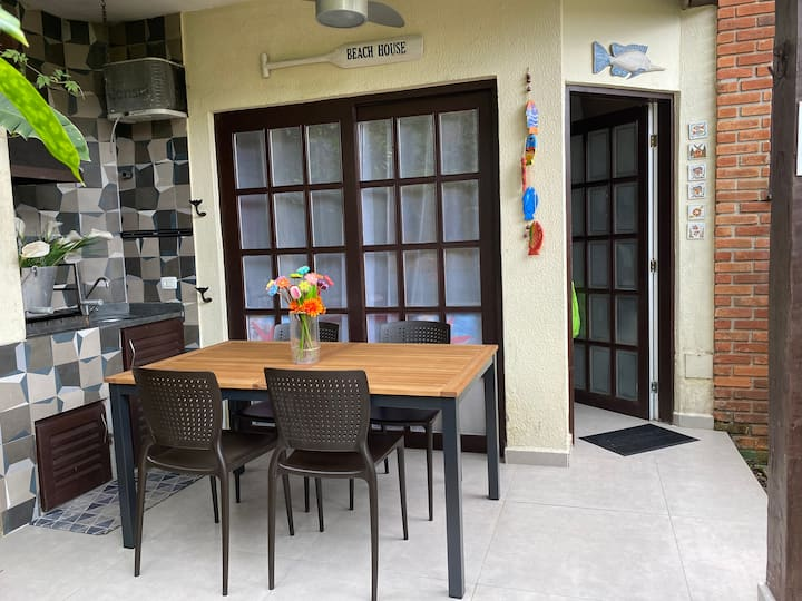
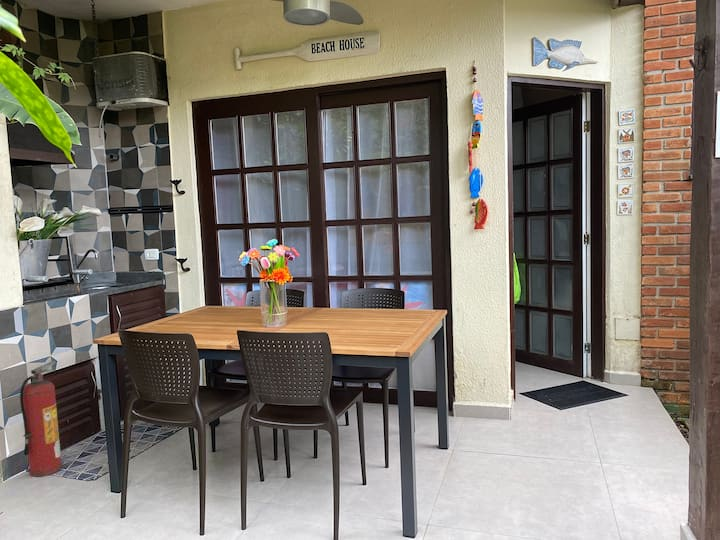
+ fire extinguisher [19,360,63,477]
